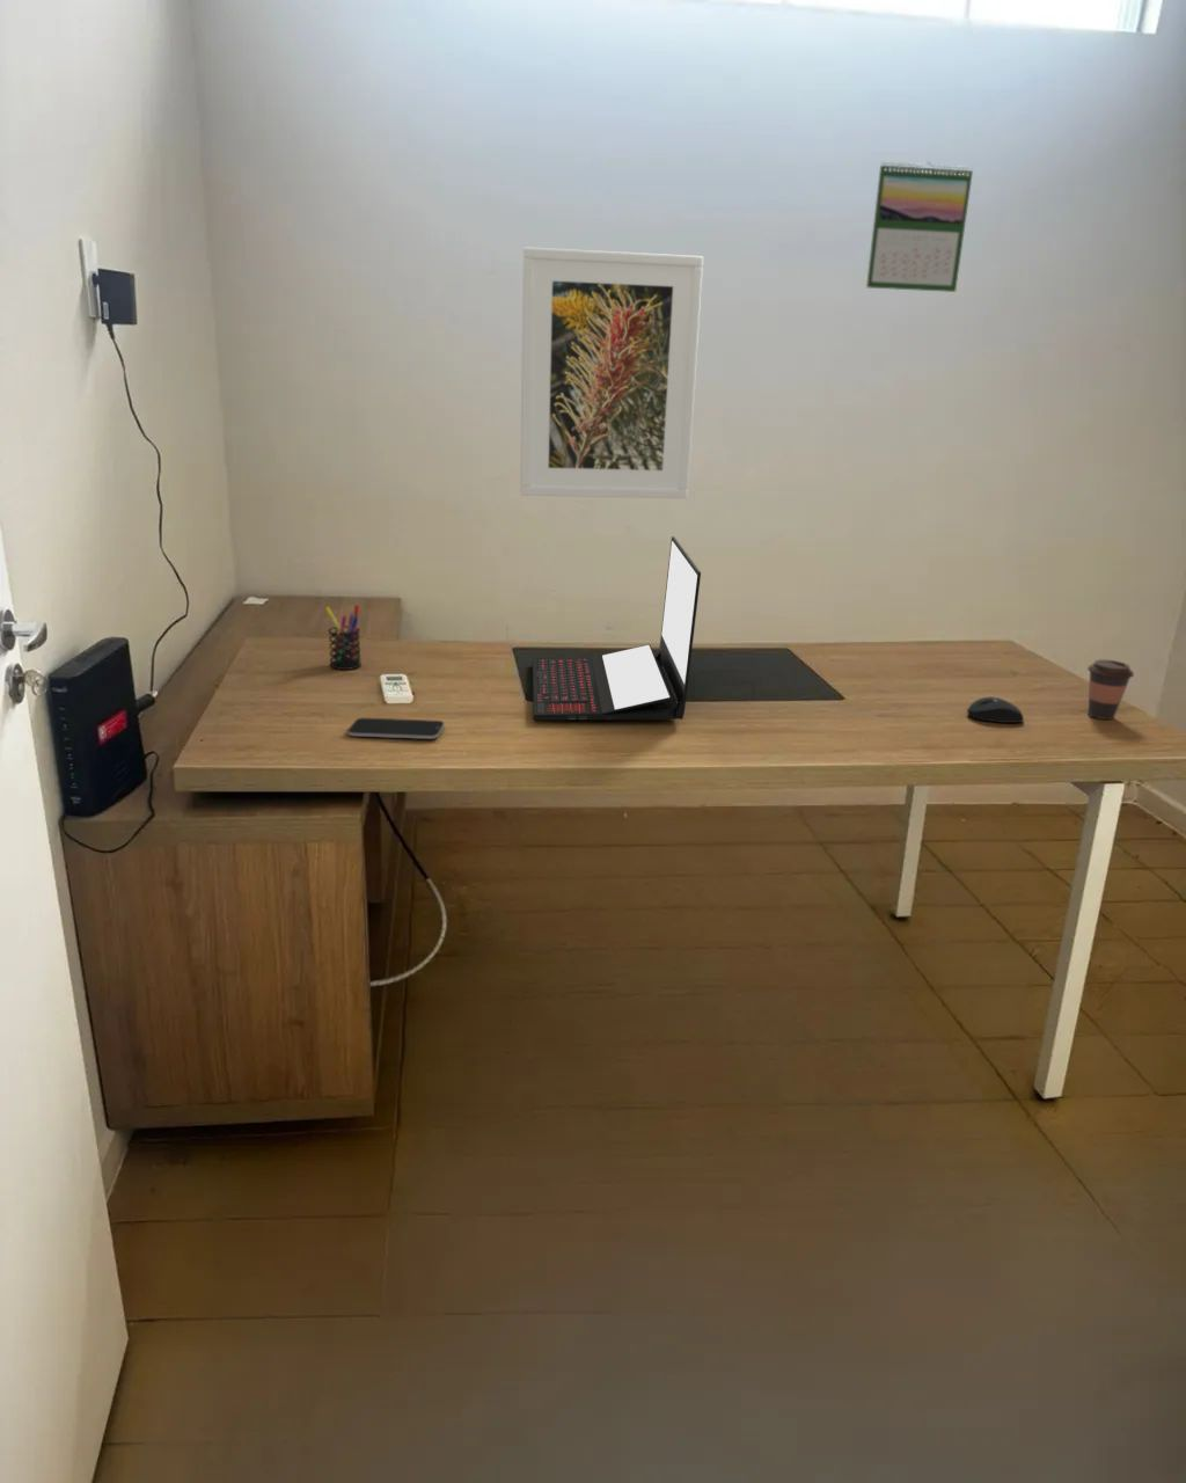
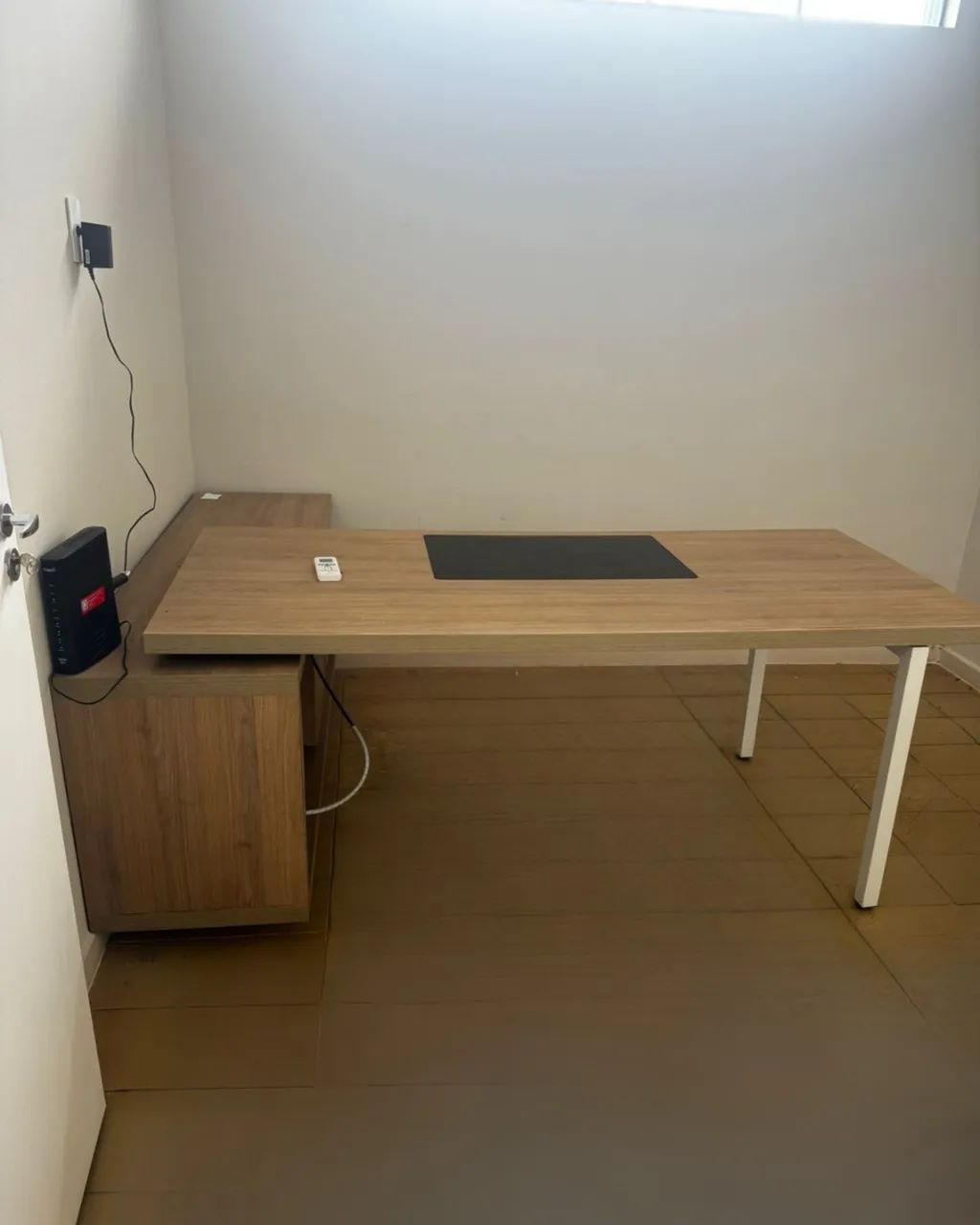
- mouse [966,696,1025,724]
- coffee cup [1087,659,1135,720]
- calendar [865,161,974,293]
- smartphone [346,717,444,741]
- pen holder [324,604,363,671]
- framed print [519,247,704,499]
- laptop [531,535,702,722]
